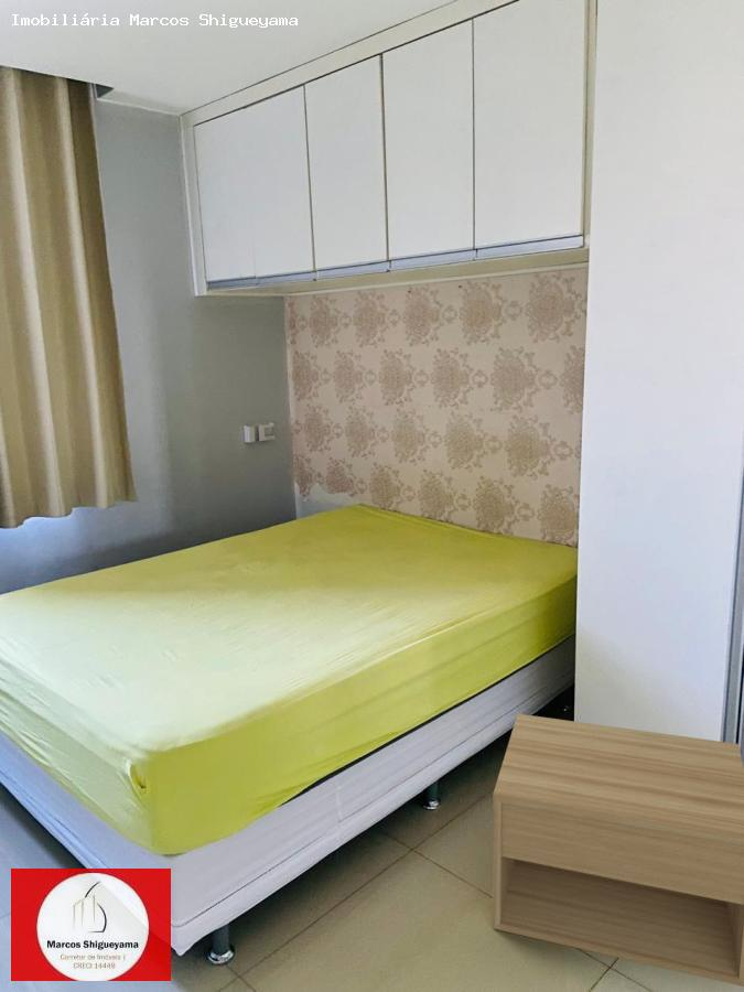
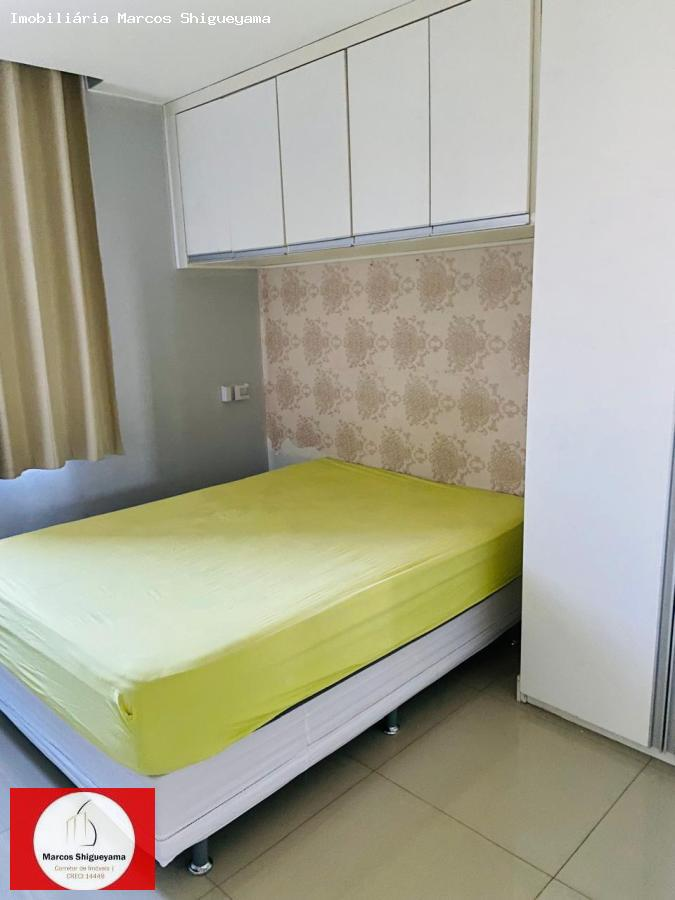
- nightstand [492,713,744,988]
